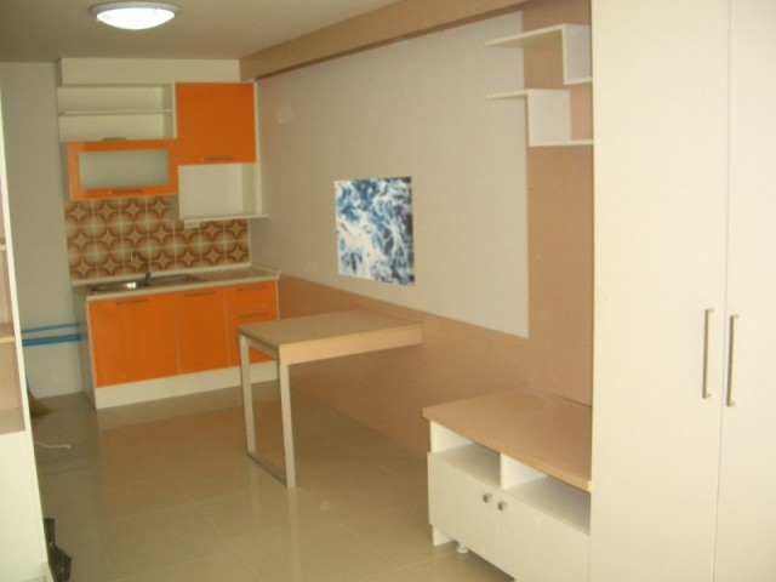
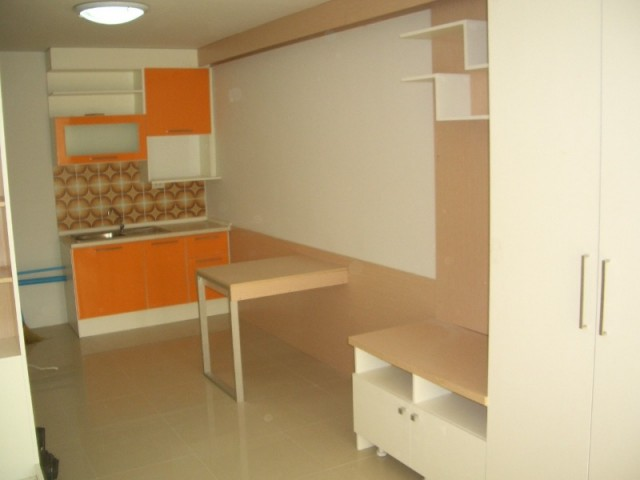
- wall art [333,175,416,287]
